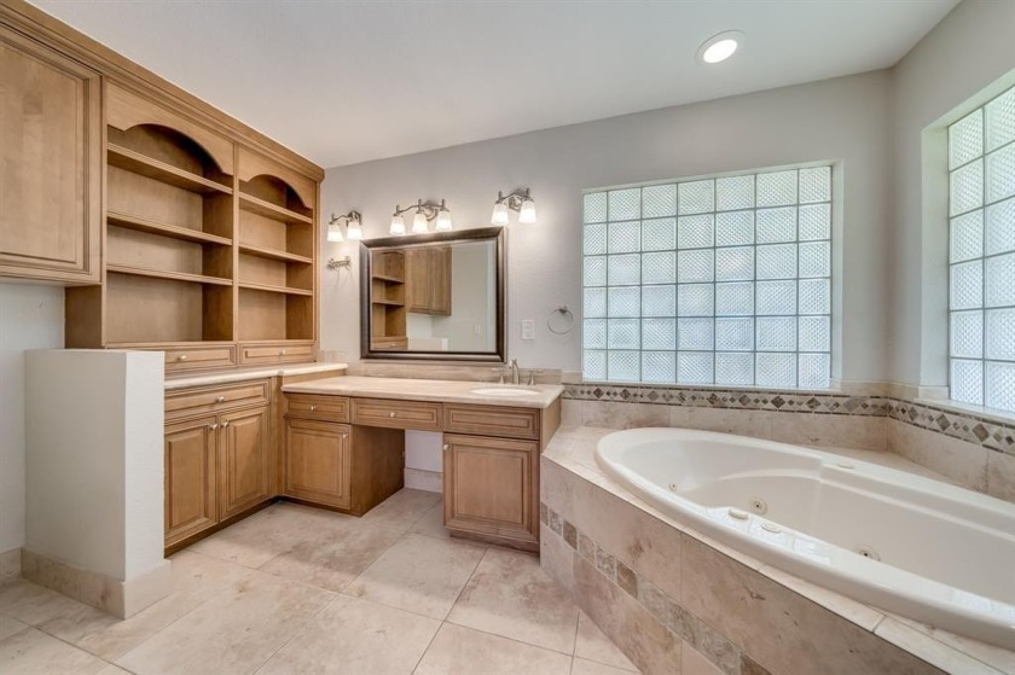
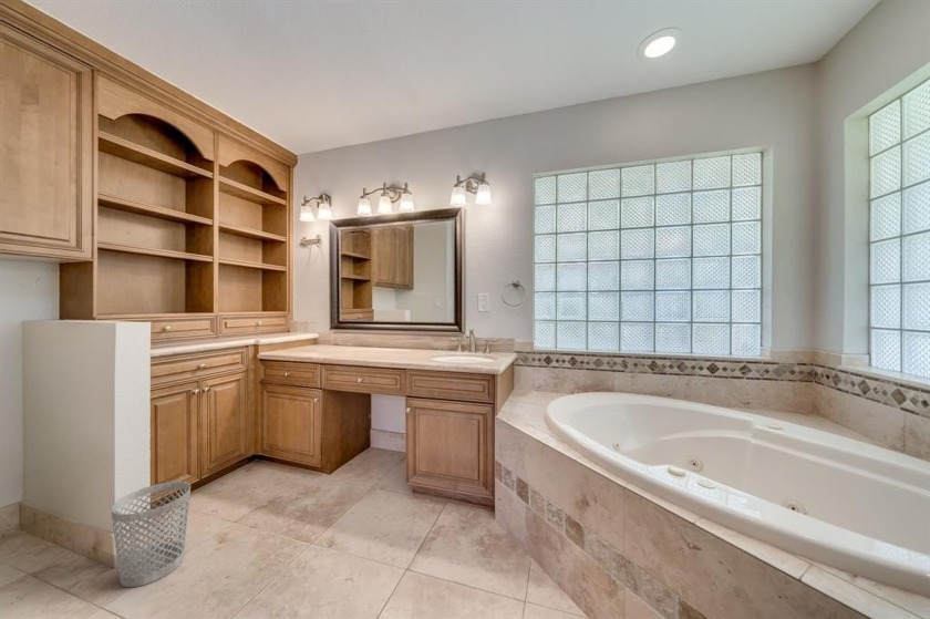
+ wastebasket [110,481,192,588]
